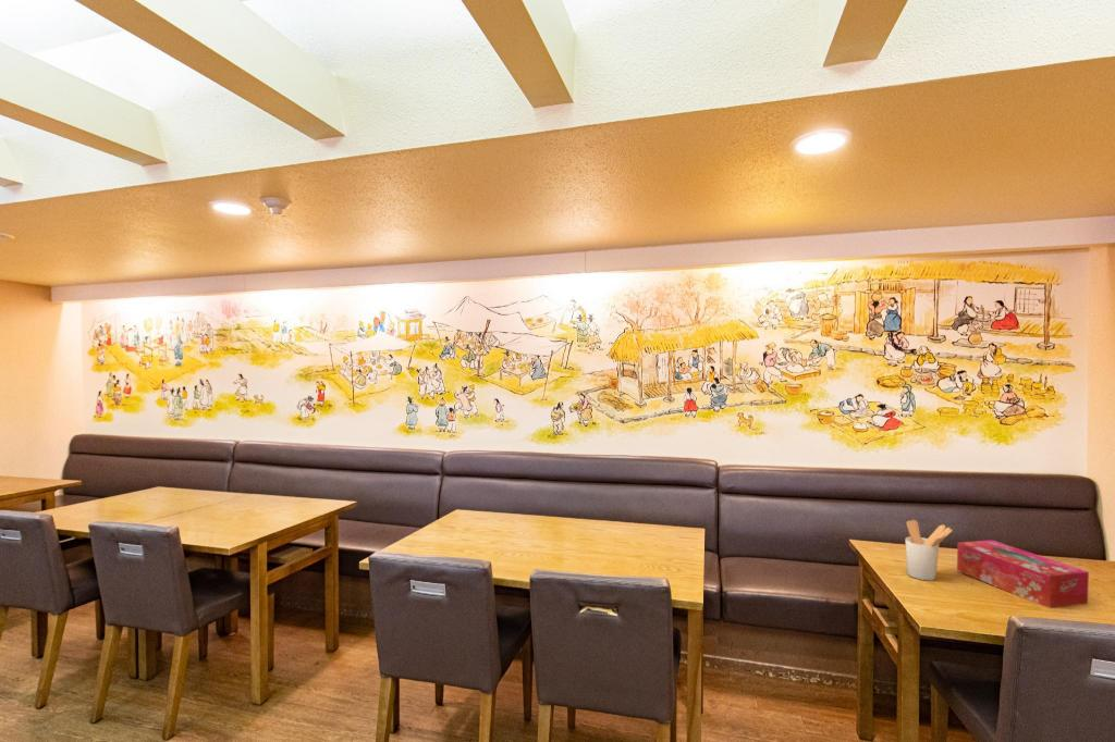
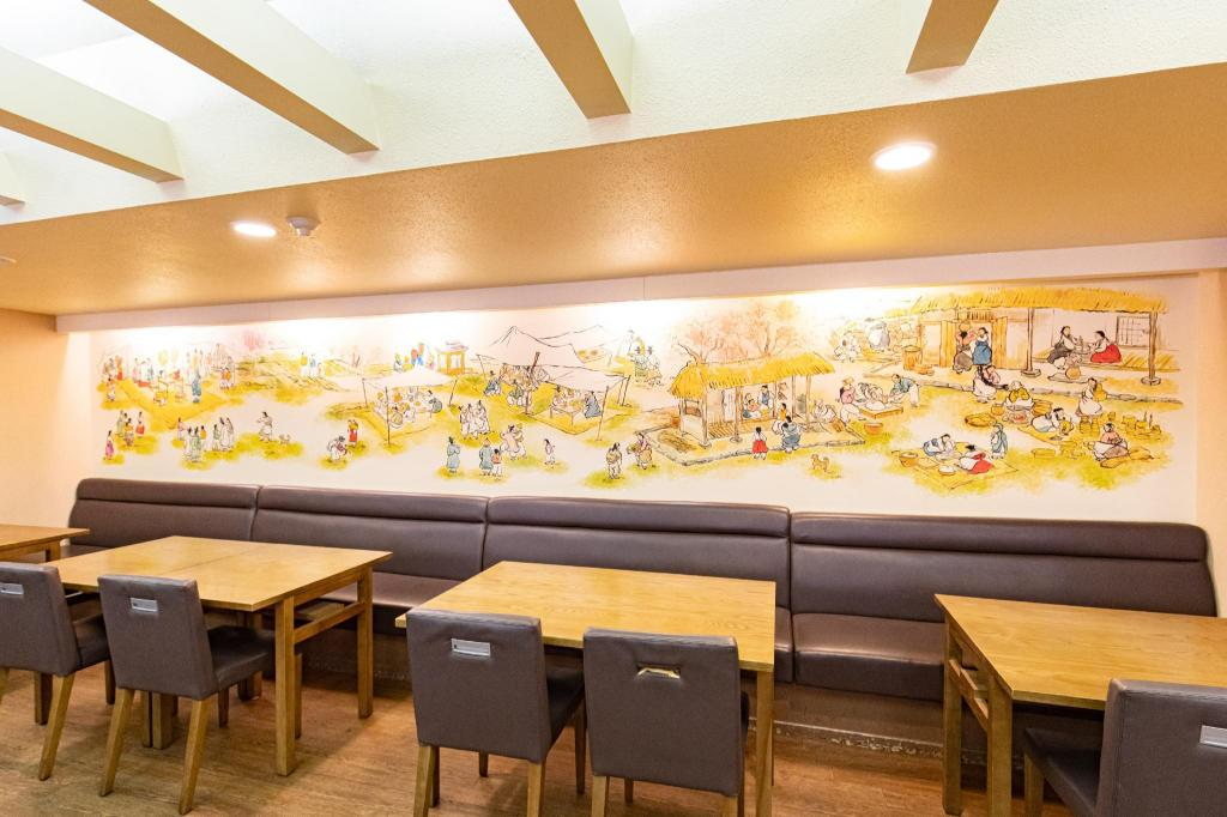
- utensil holder [904,519,954,582]
- tissue box [956,539,1090,609]
